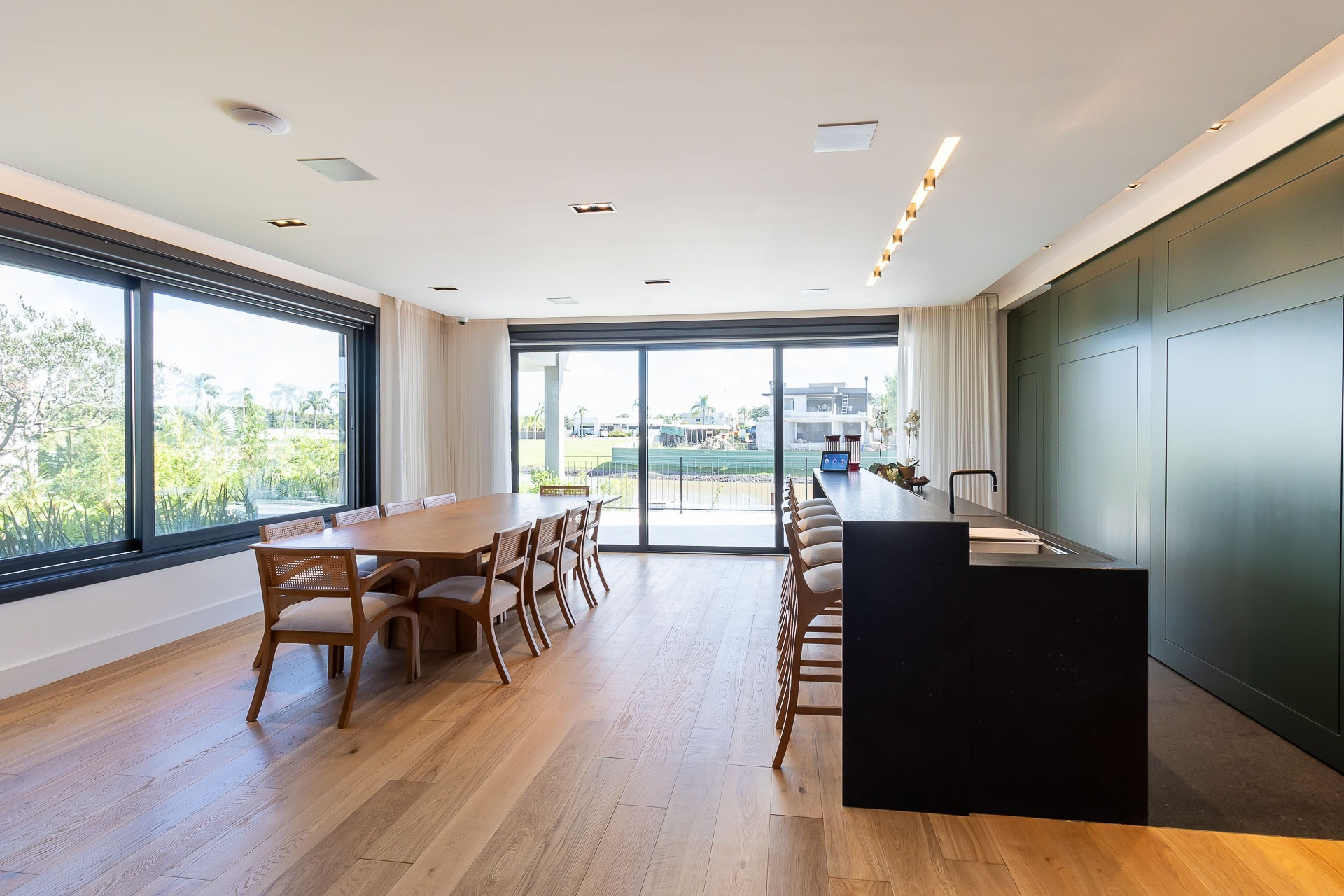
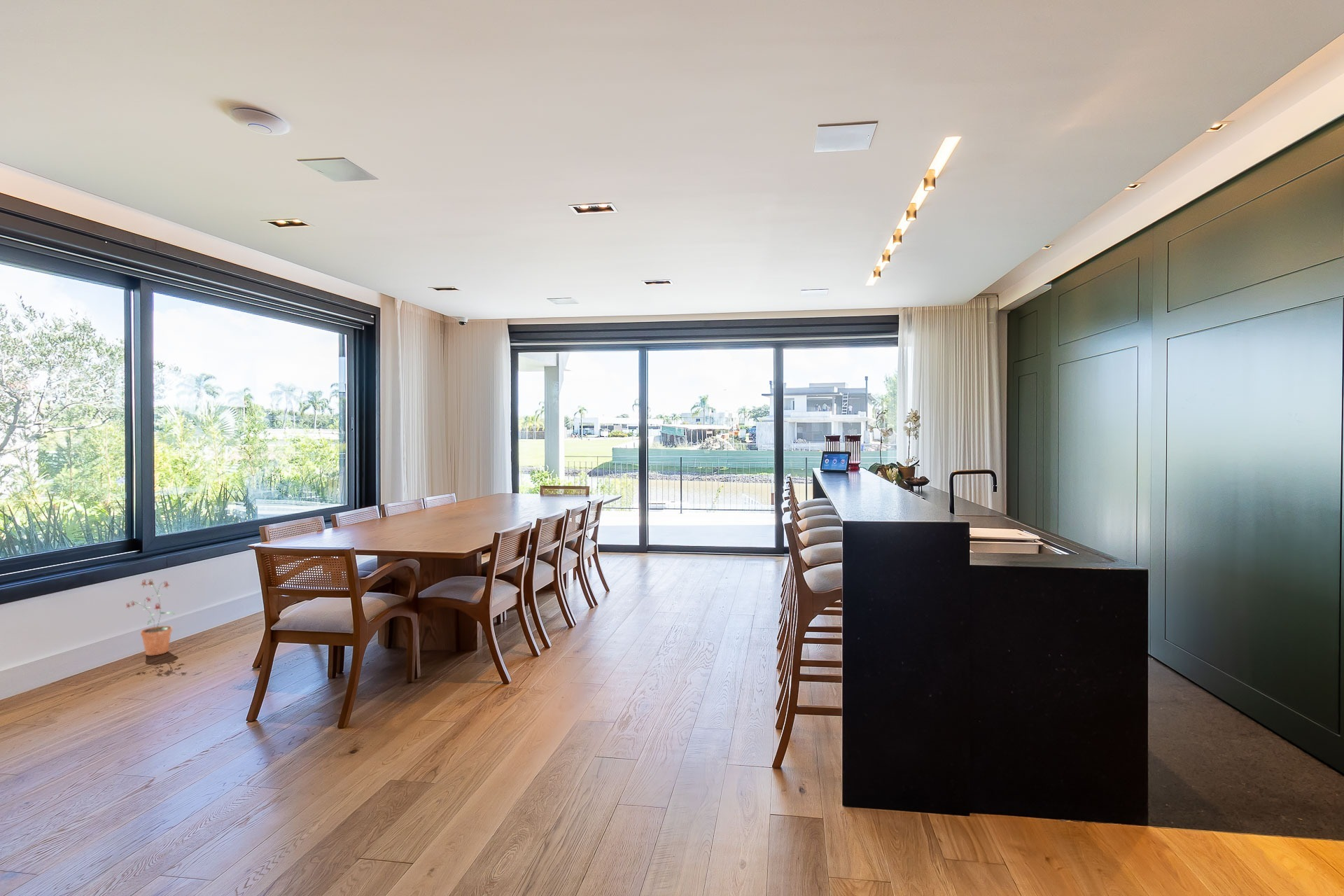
+ potted plant [125,578,176,657]
